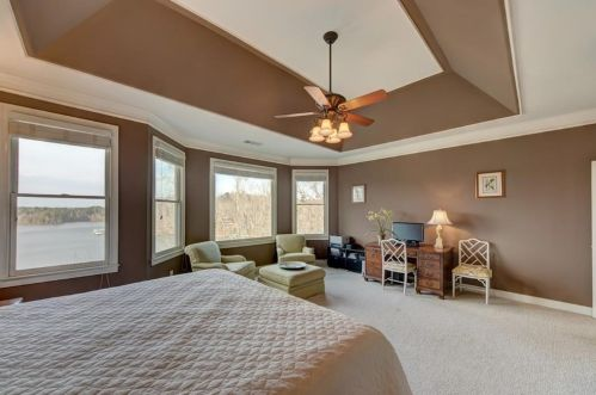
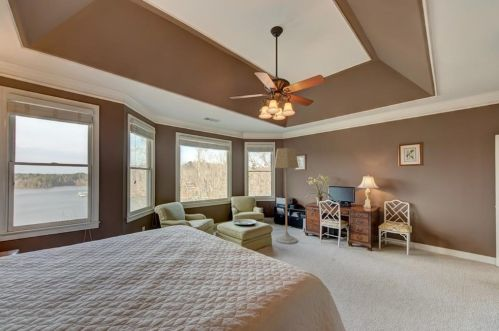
+ floor lamp [273,147,300,245]
